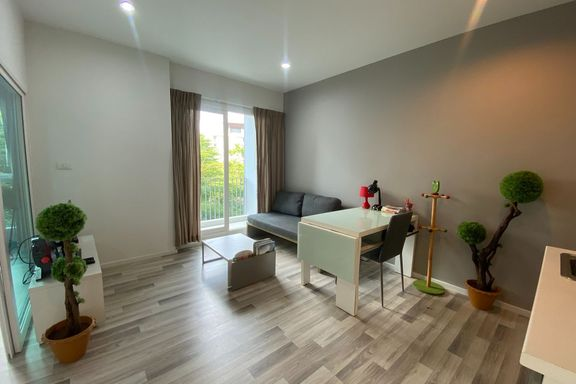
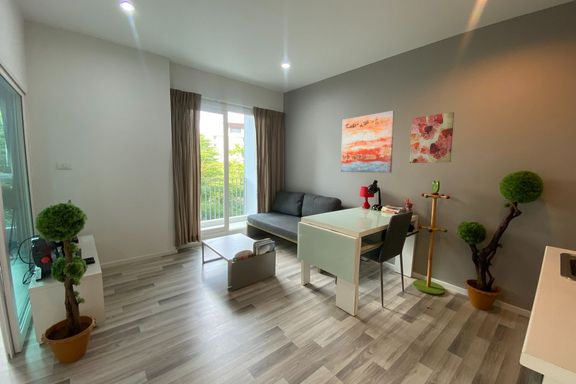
+ wall art [409,111,455,164]
+ wall art [340,110,395,174]
